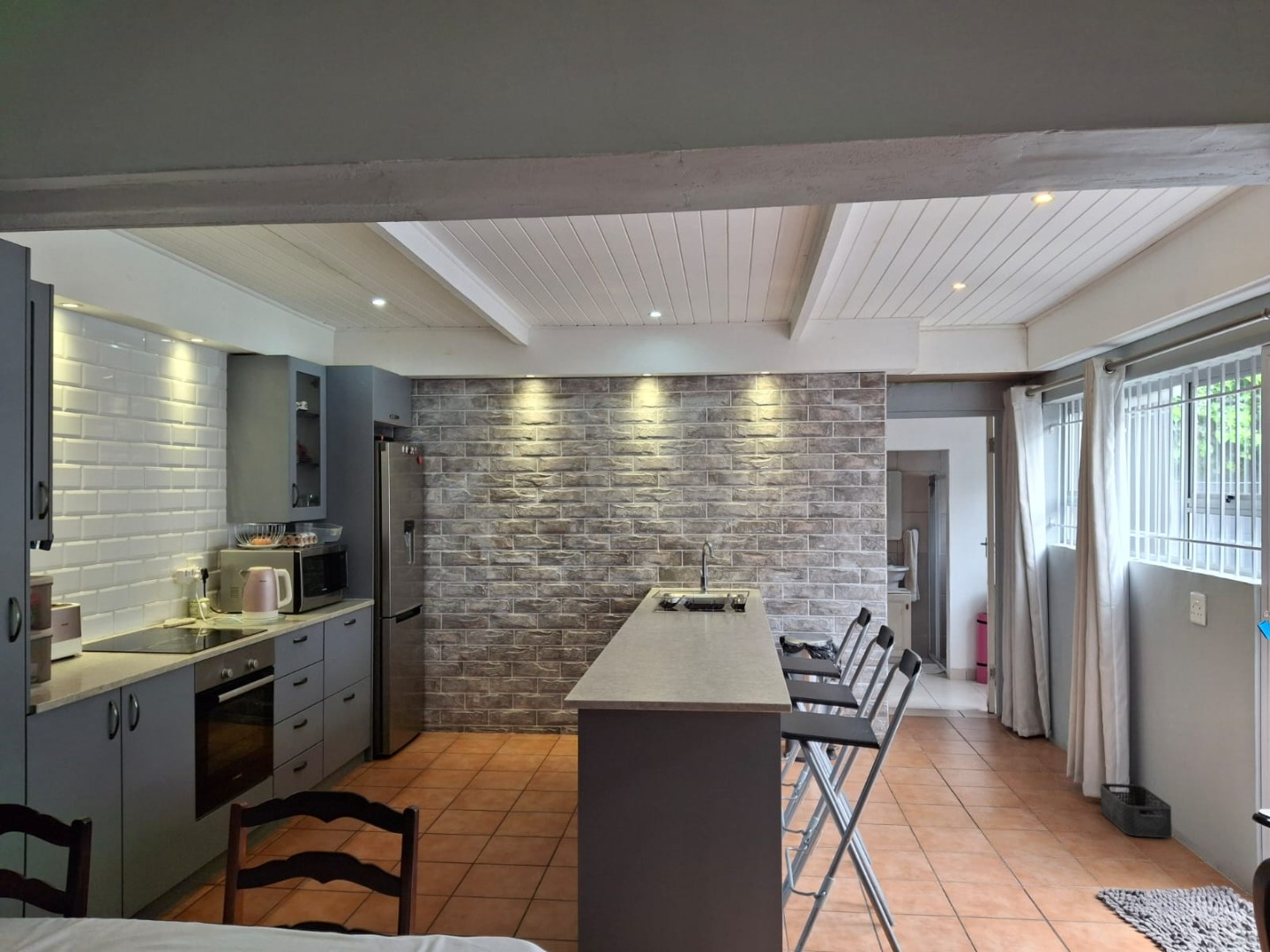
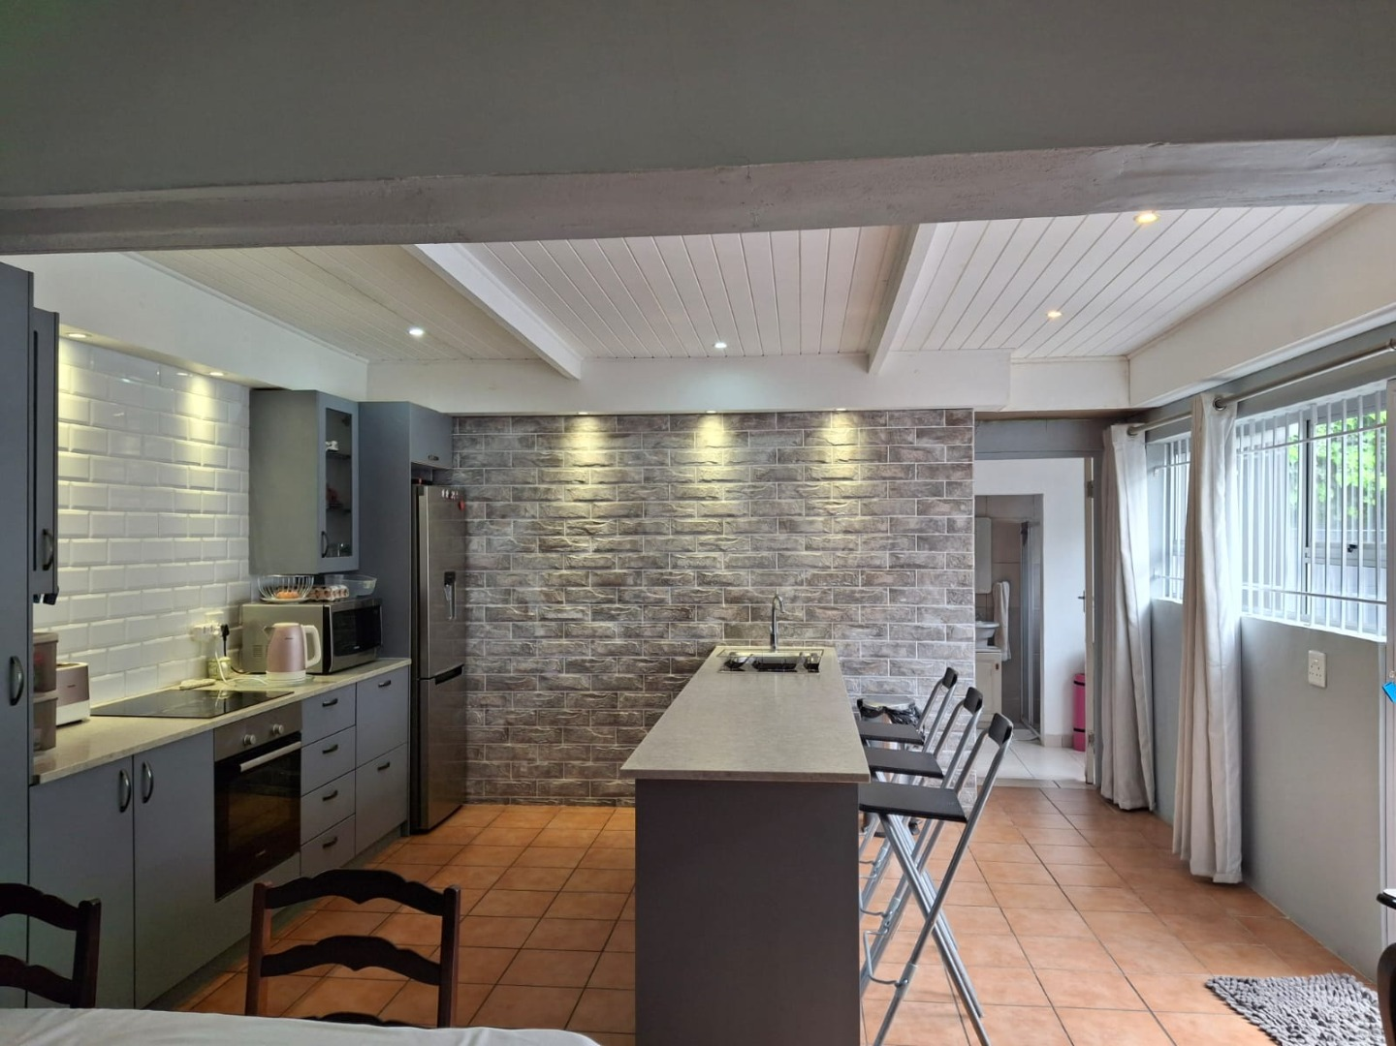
- storage bin [1100,782,1173,838]
